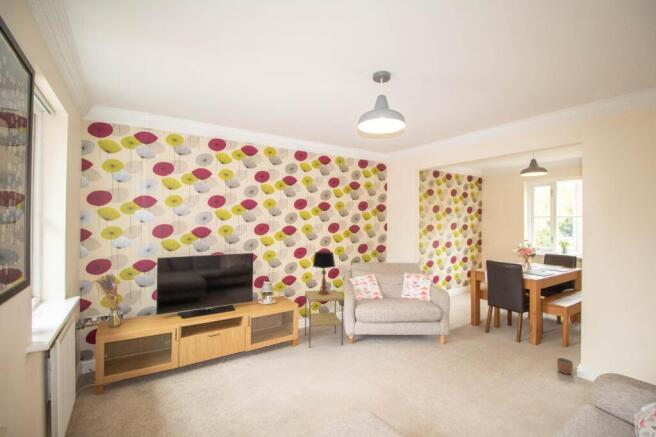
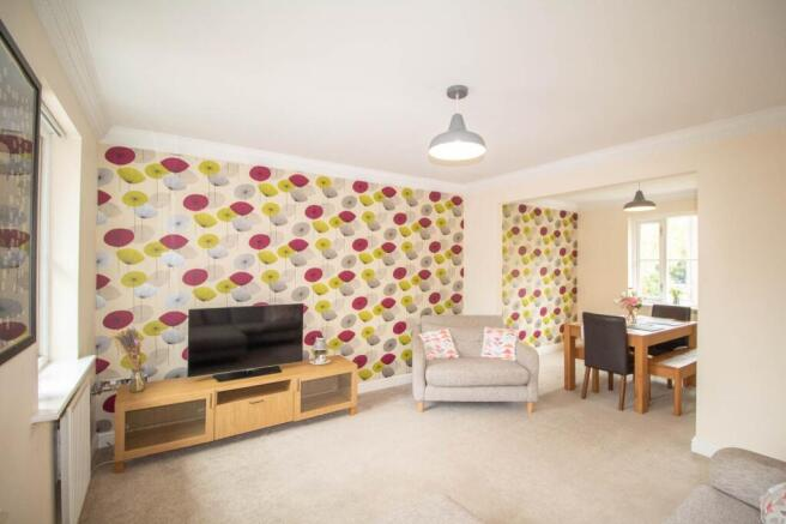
- planter [556,357,574,375]
- side table [304,289,345,348]
- table lamp [312,250,336,295]
